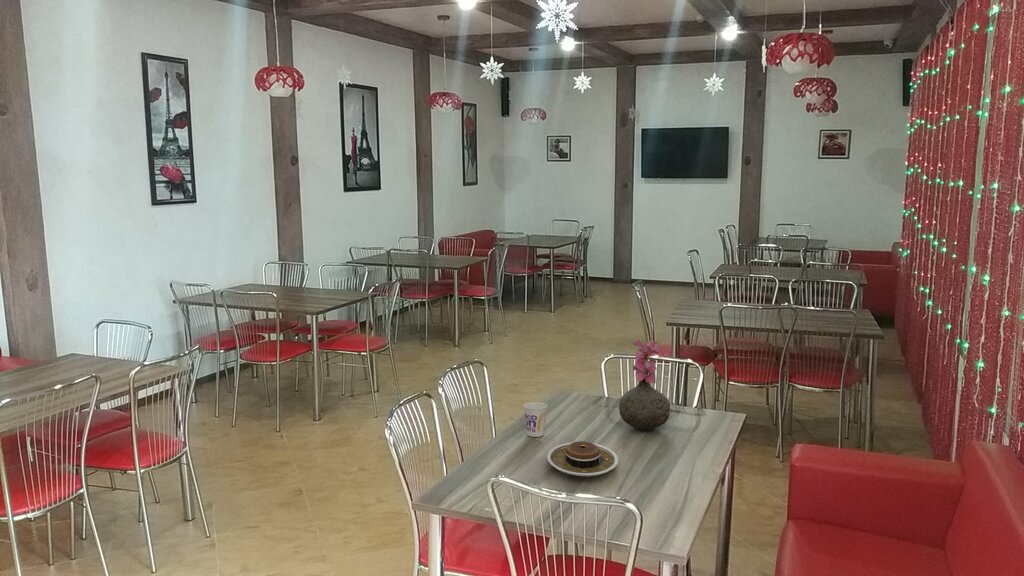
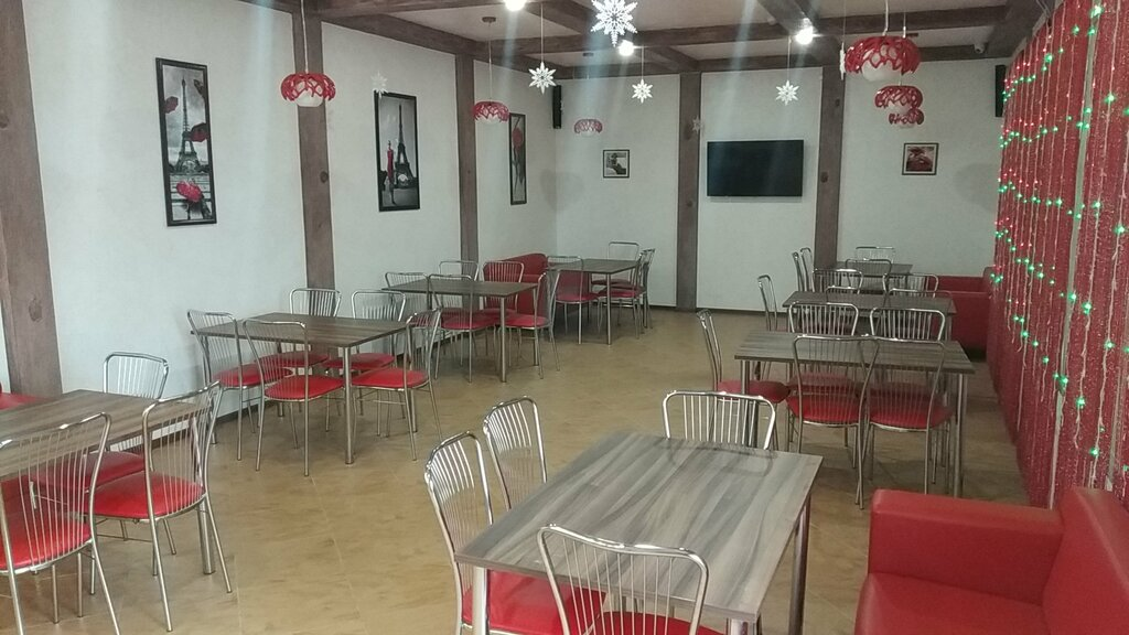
- plate [546,440,619,477]
- vase [618,339,671,433]
- cup [523,401,548,438]
